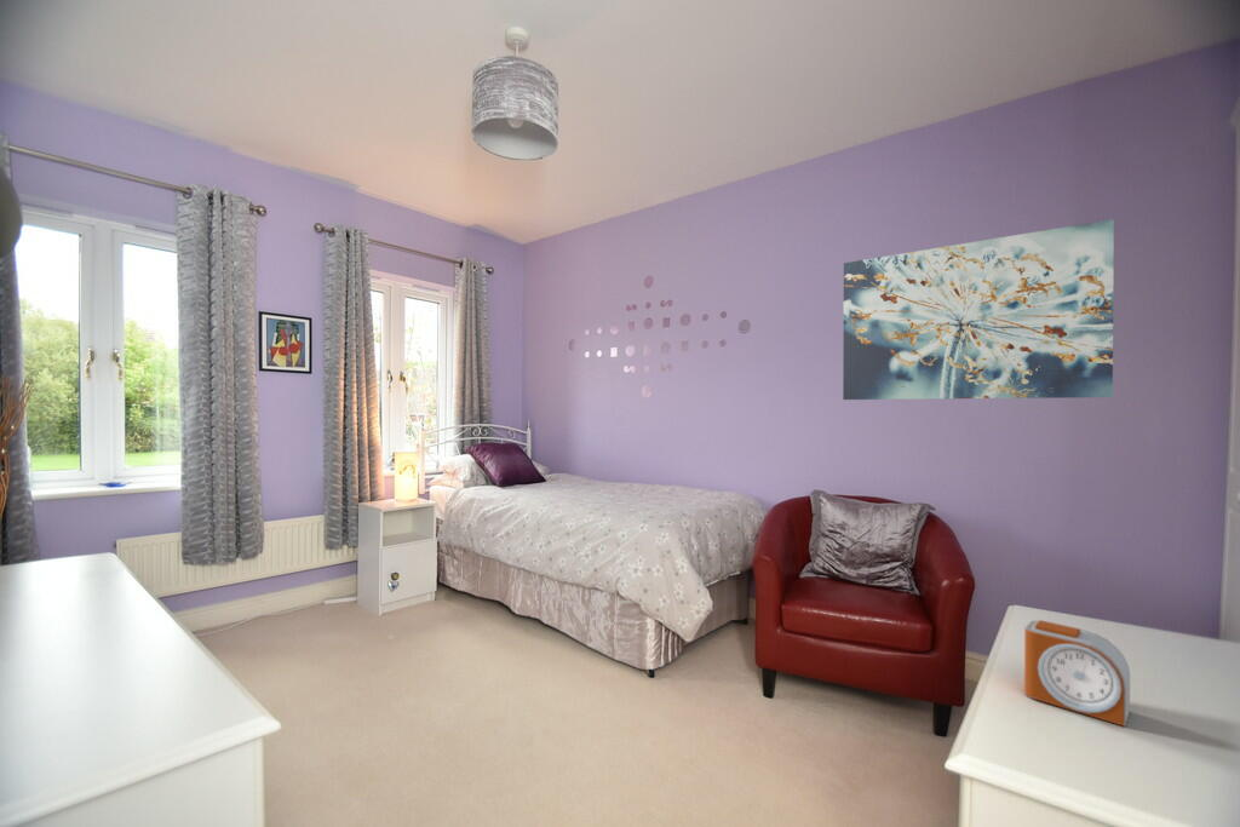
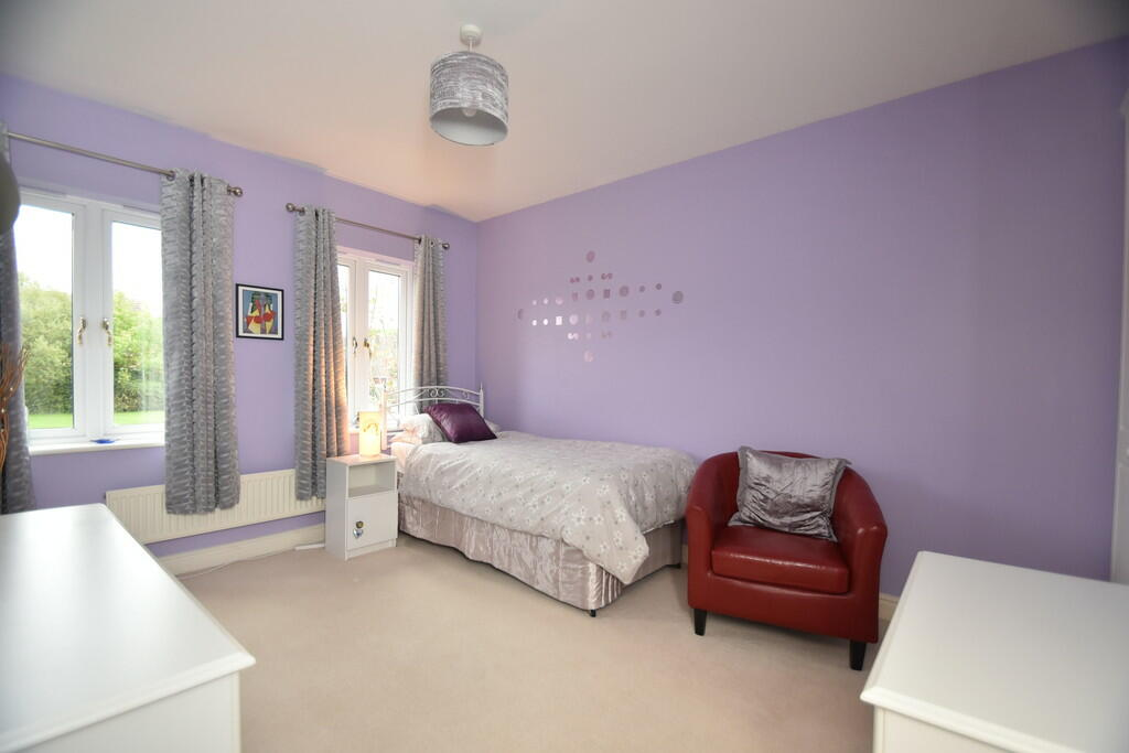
- alarm clock [1023,619,1131,728]
- wall art [842,218,1115,401]
